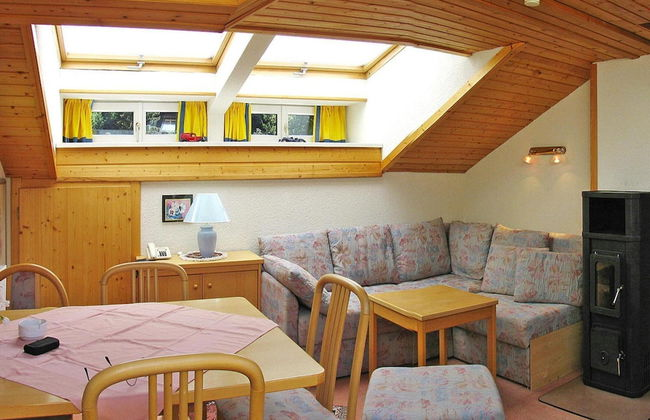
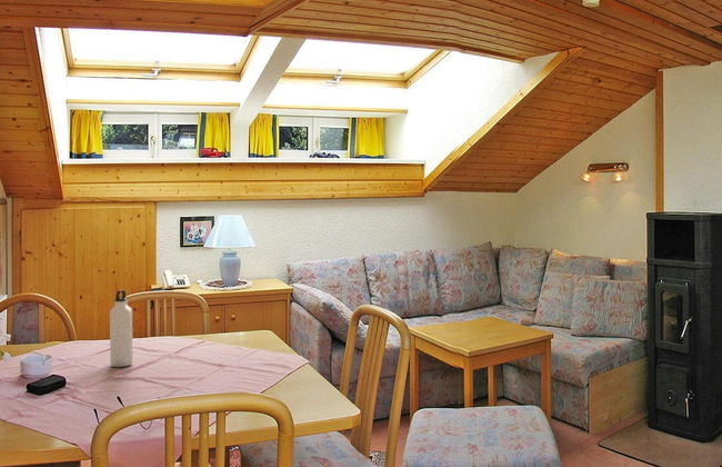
+ water bottle [109,289,133,368]
